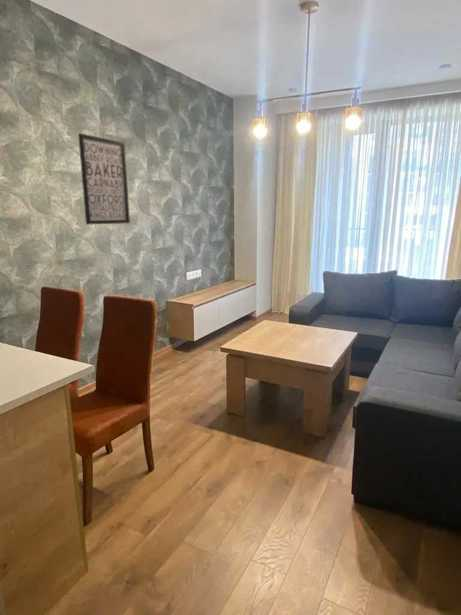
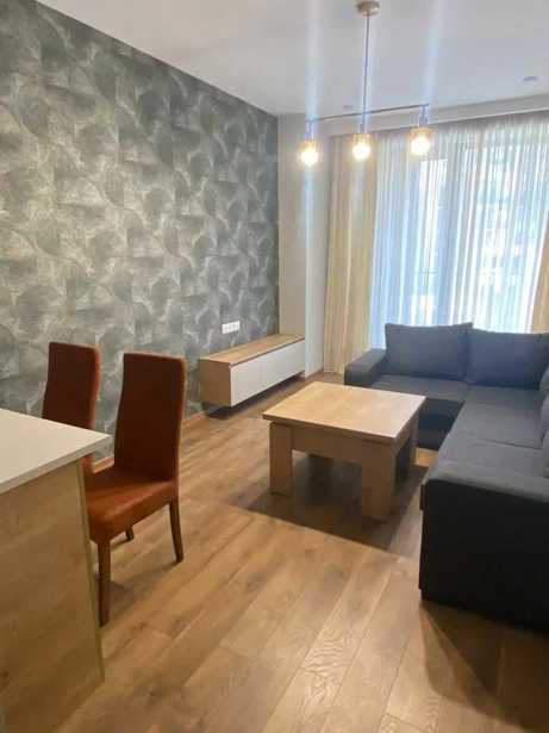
- wall art [77,132,131,226]
